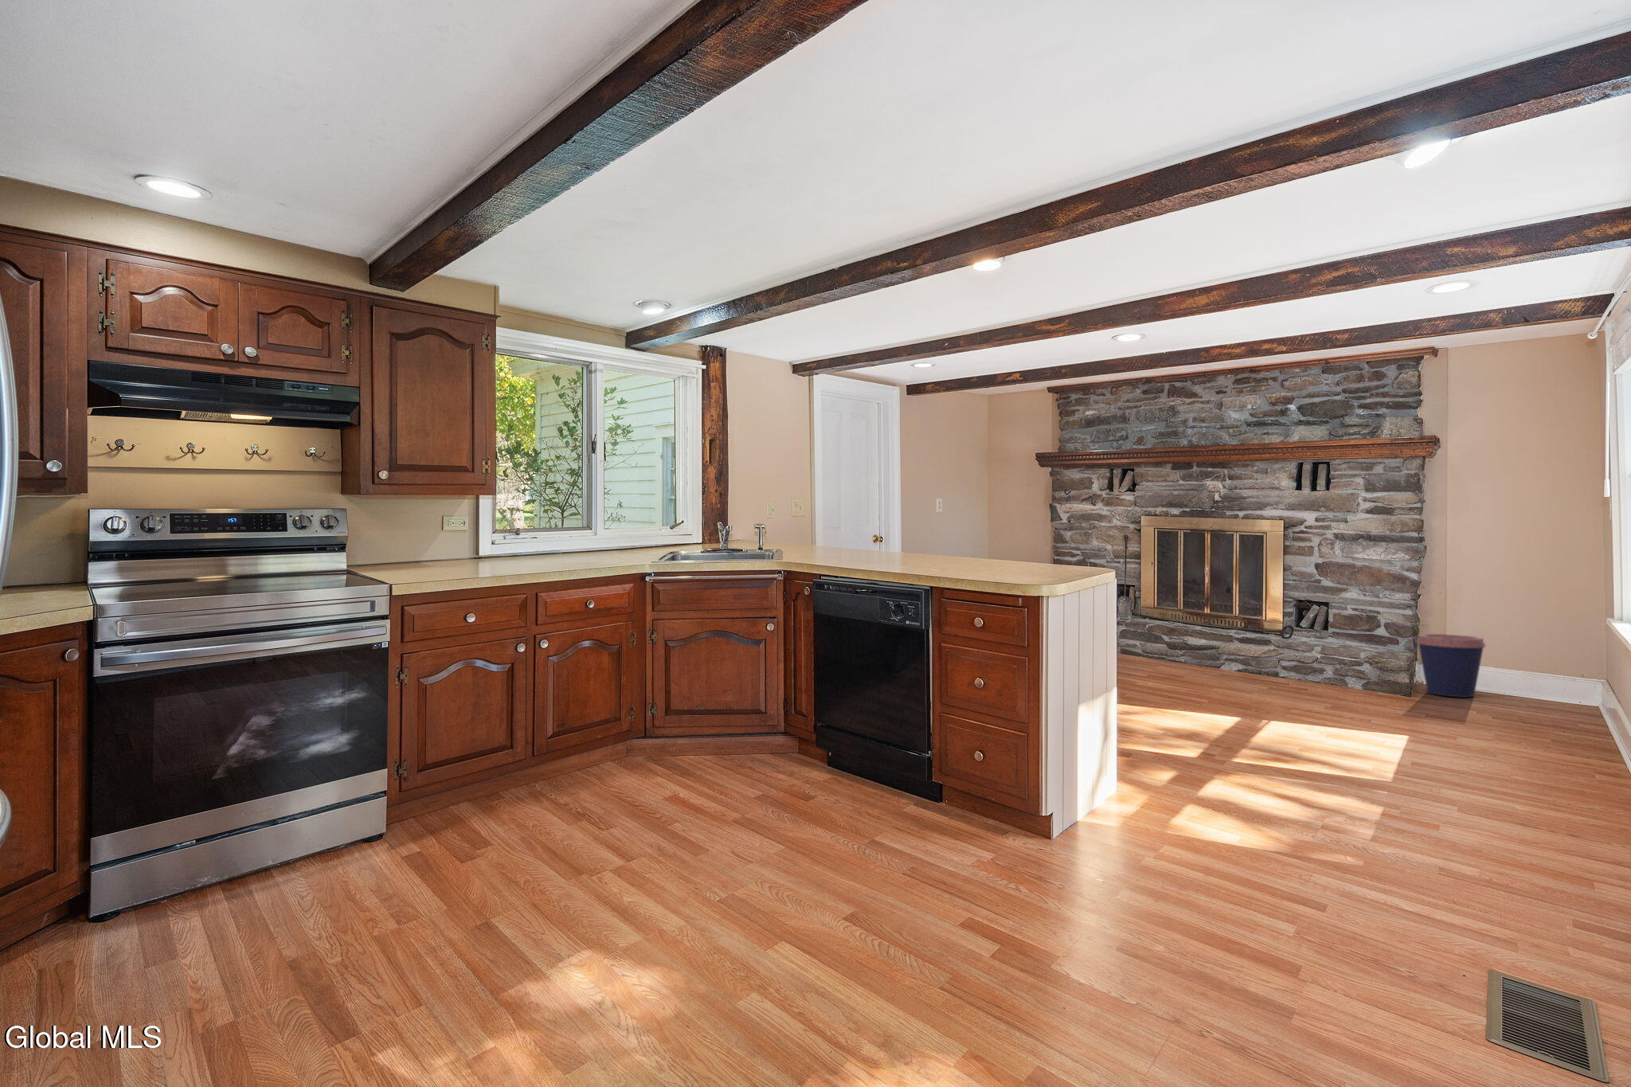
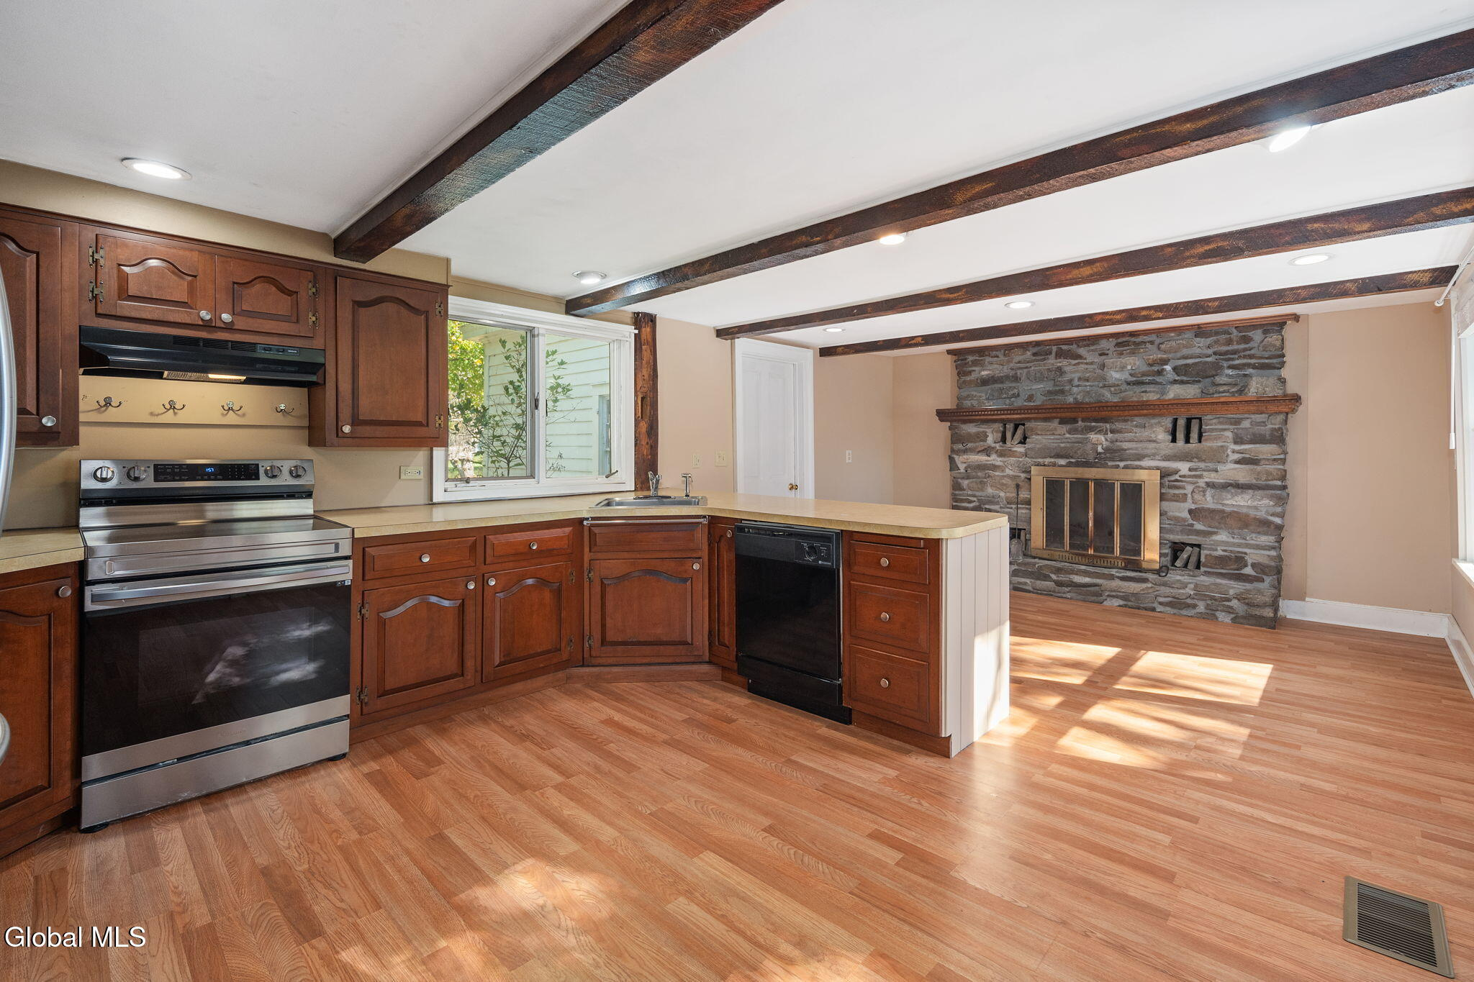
- coffee cup [1415,633,1487,699]
